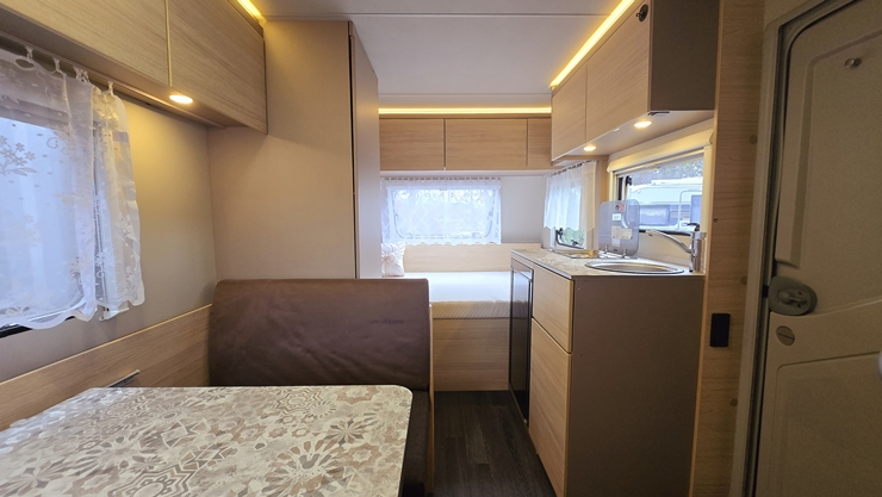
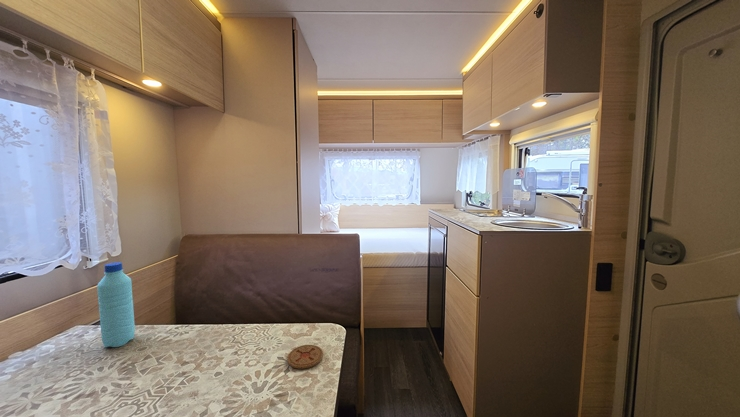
+ water bottle [96,261,136,348]
+ coaster [286,344,324,370]
